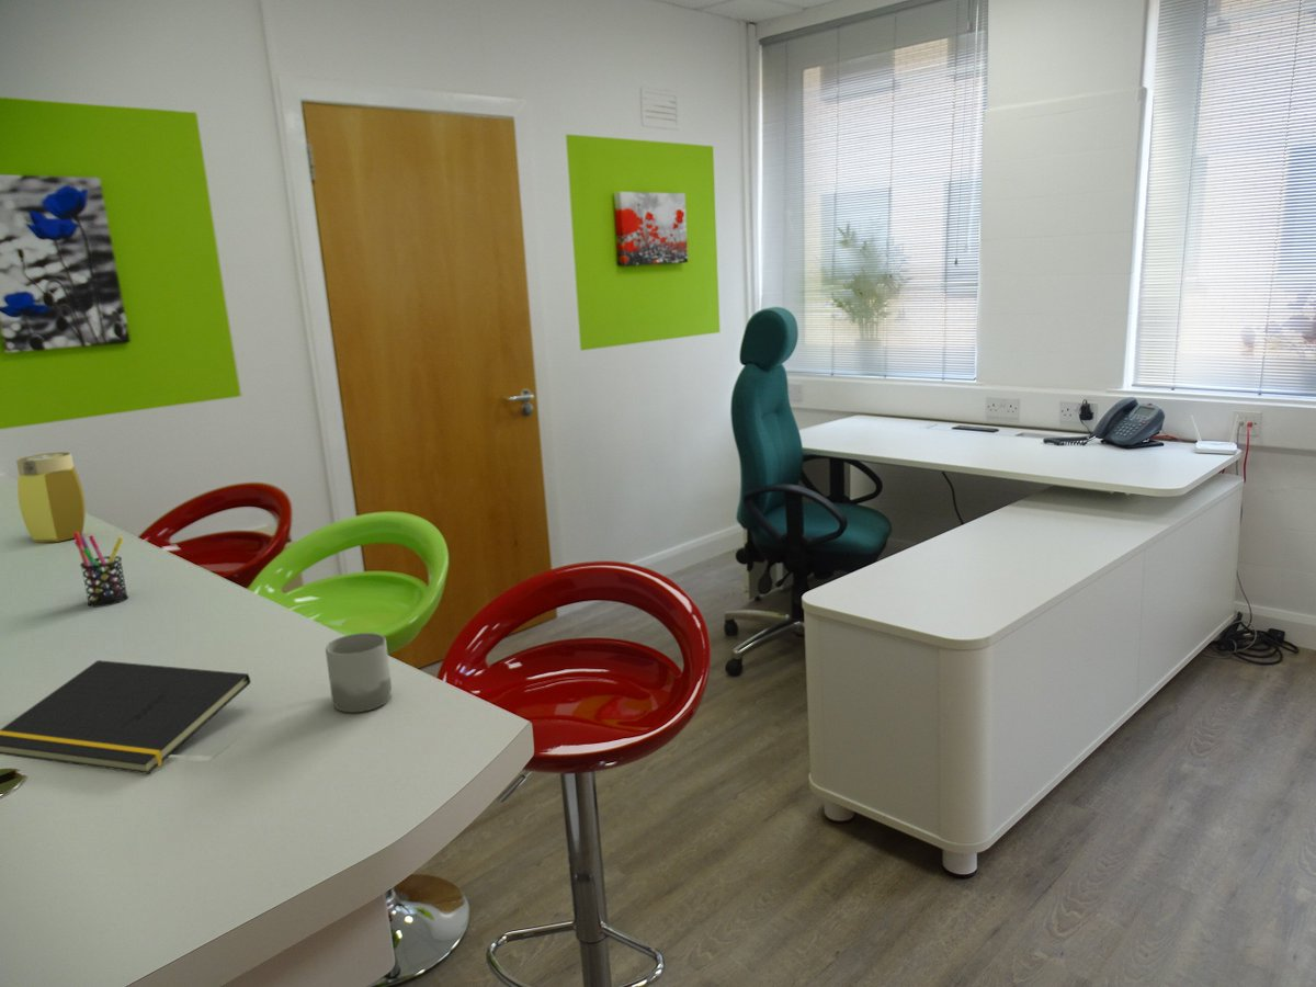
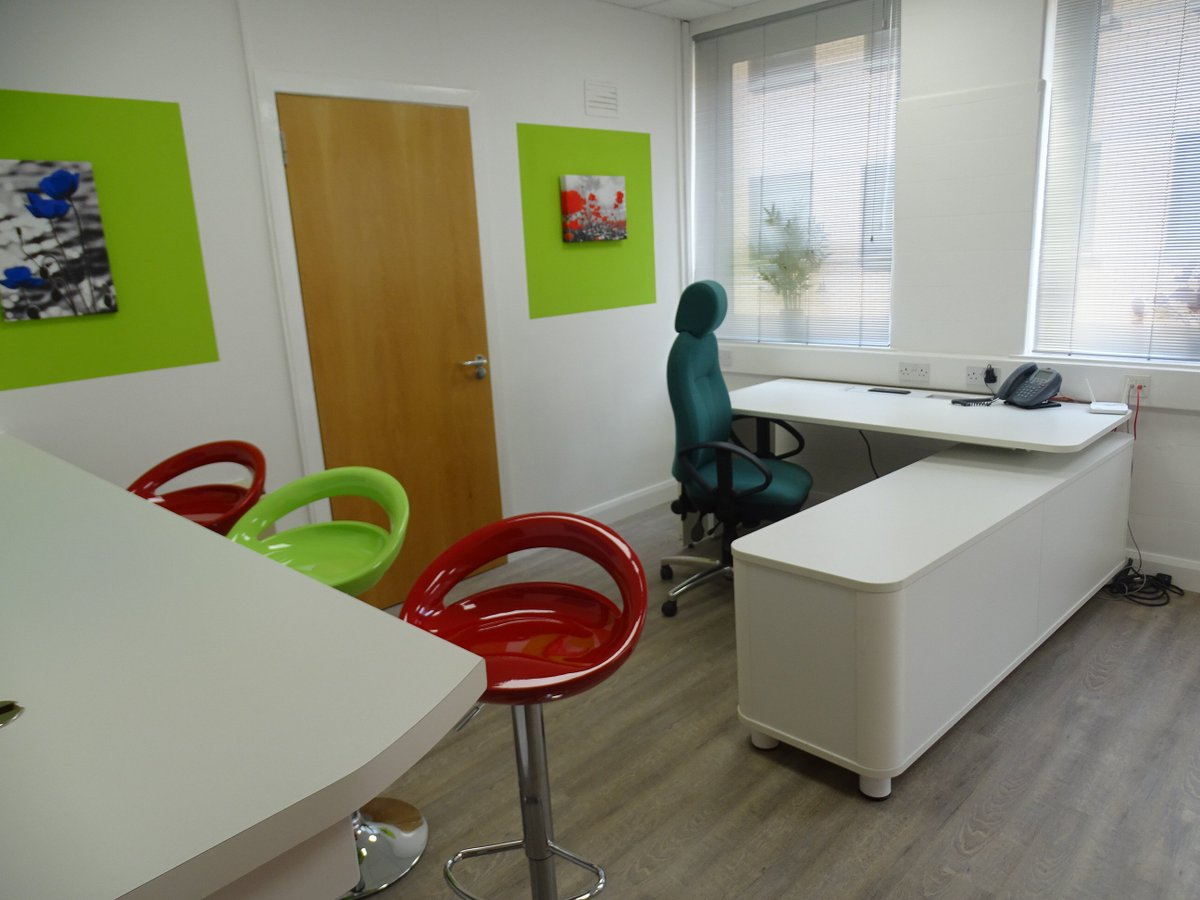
- cup [325,632,393,714]
- jar [15,451,87,544]
- notepad [0,659,252,775]
- pen holder [72,532,129,608]
